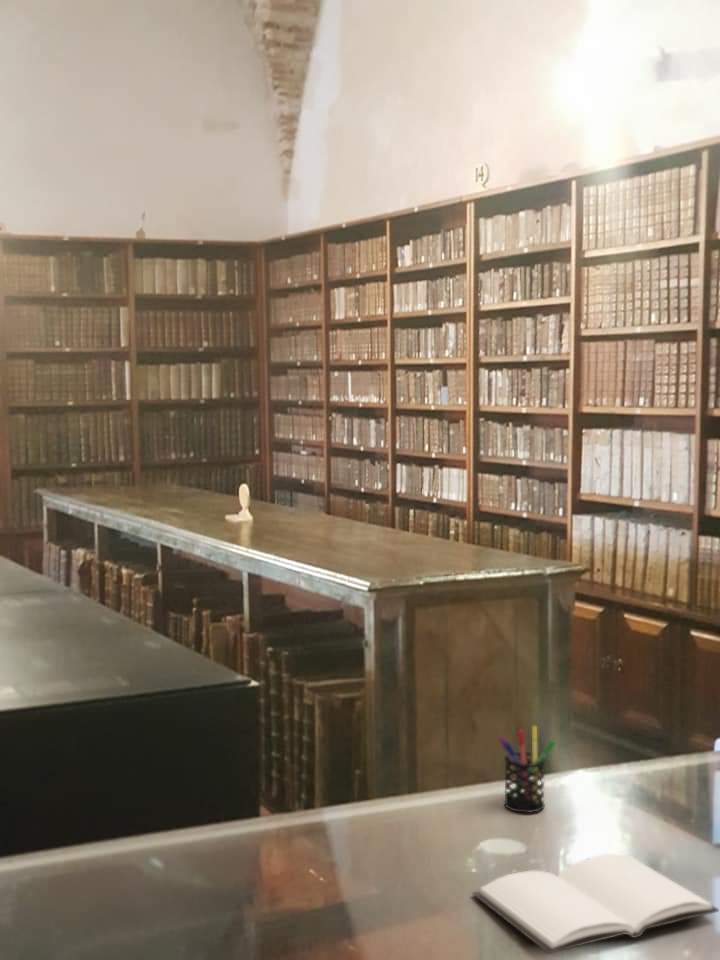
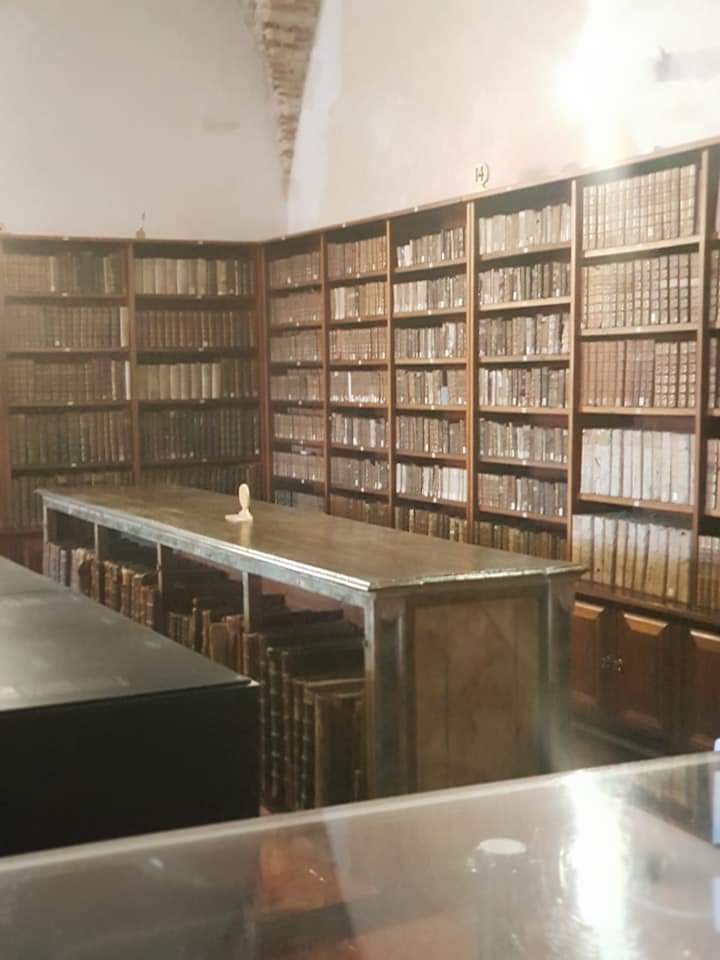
- book [471,853,720,955]
- pen holder [497,725,557,814]
